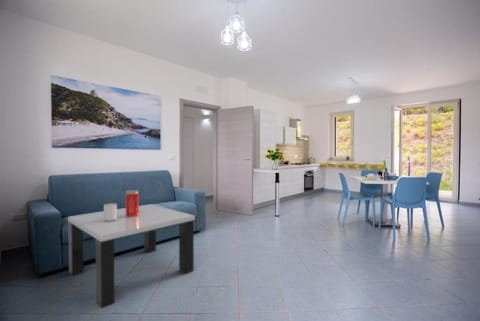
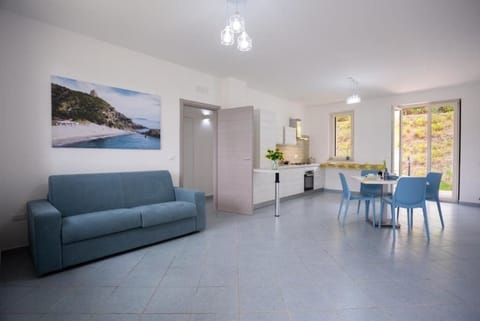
- coffee table [67,189,196,309]
